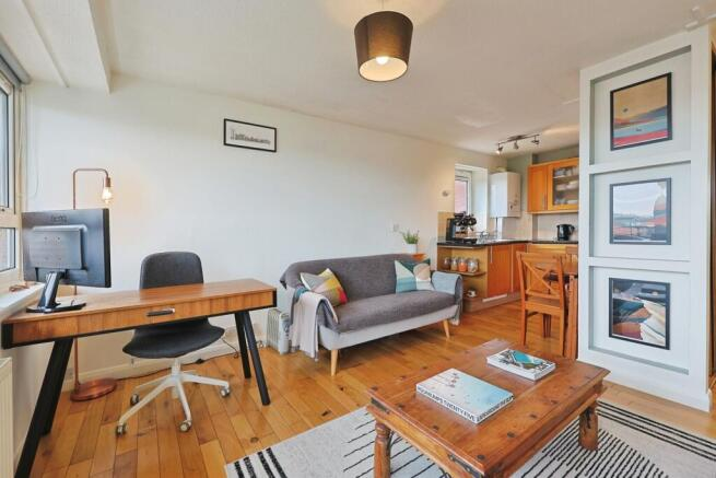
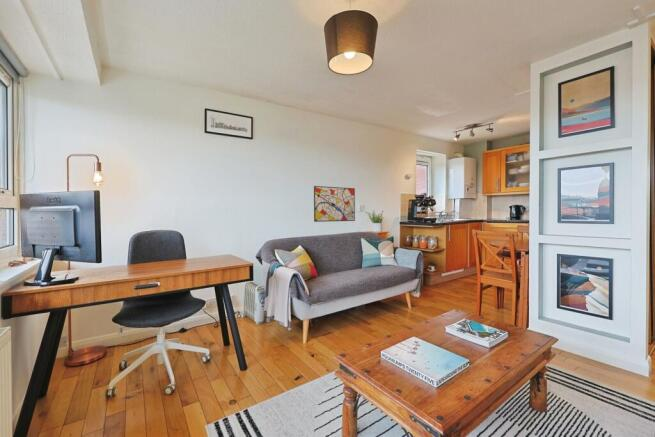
+ wall art [313,185,356,223]
